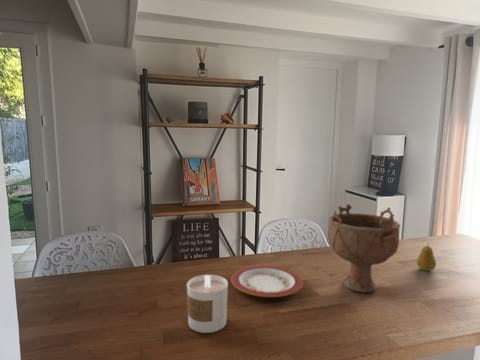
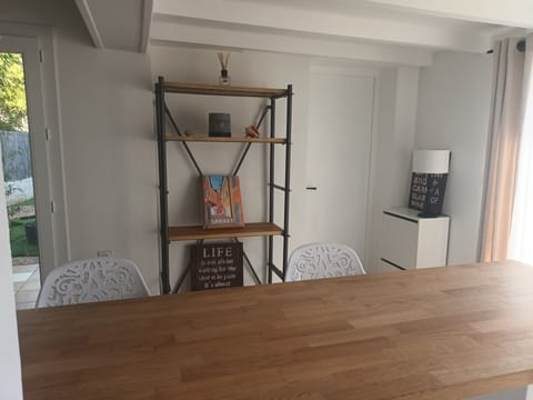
- candle [186,274,229,334]
- decorative bowl [327,203,401,293]
- fruit [416,242,437,272]
- plate [230,264,304,298]
